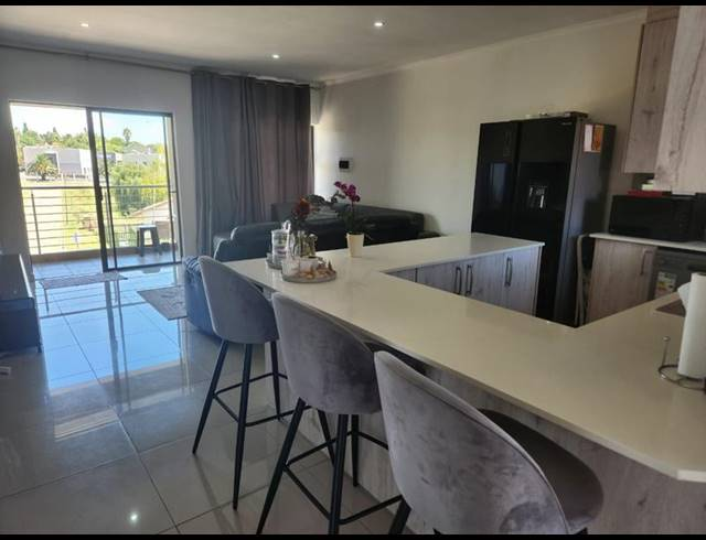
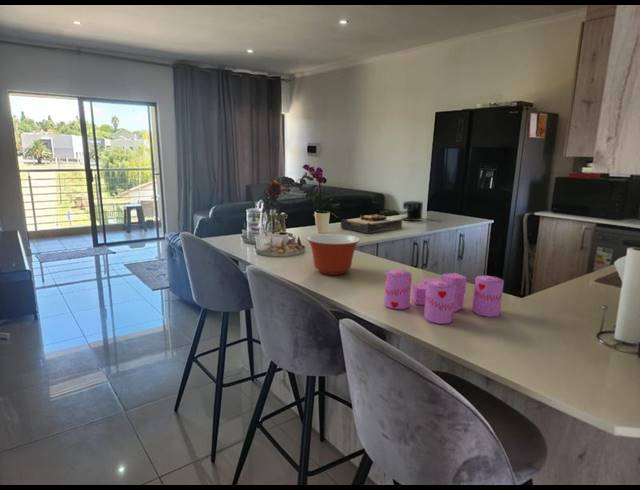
+ coffee maker [401,200,442,223]
+ candle [383,269,505,325]
+ mixing bowl [306,233,361,276]
+ toast [340,213,403,234]
